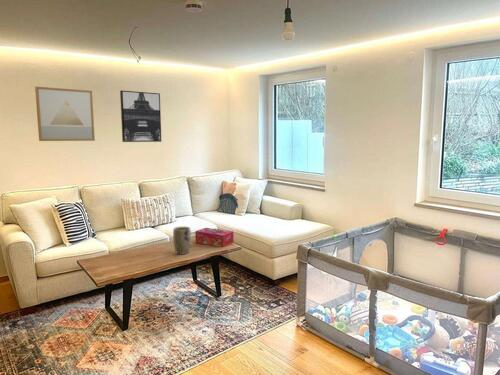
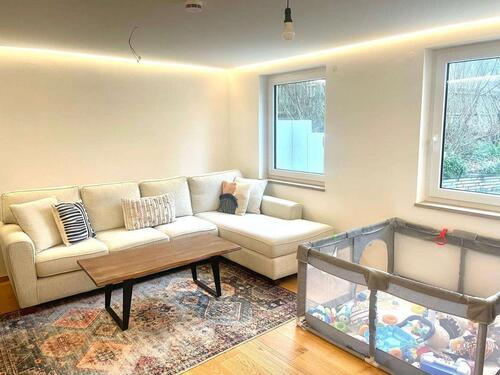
- wall art [119,89,162,143]
- wall art [34,86,96,142]
- plant pot [172,226,192,255]
- tissue box [194,227,234,248]
